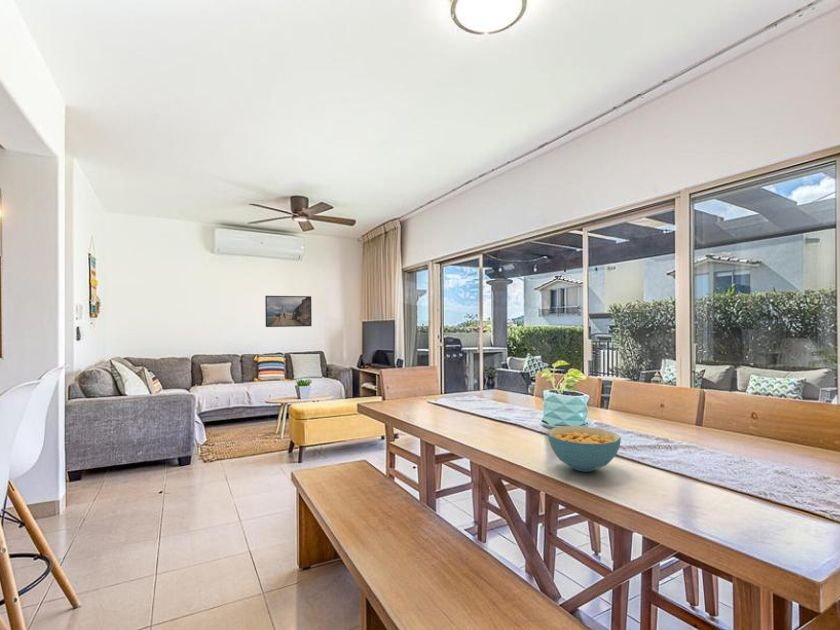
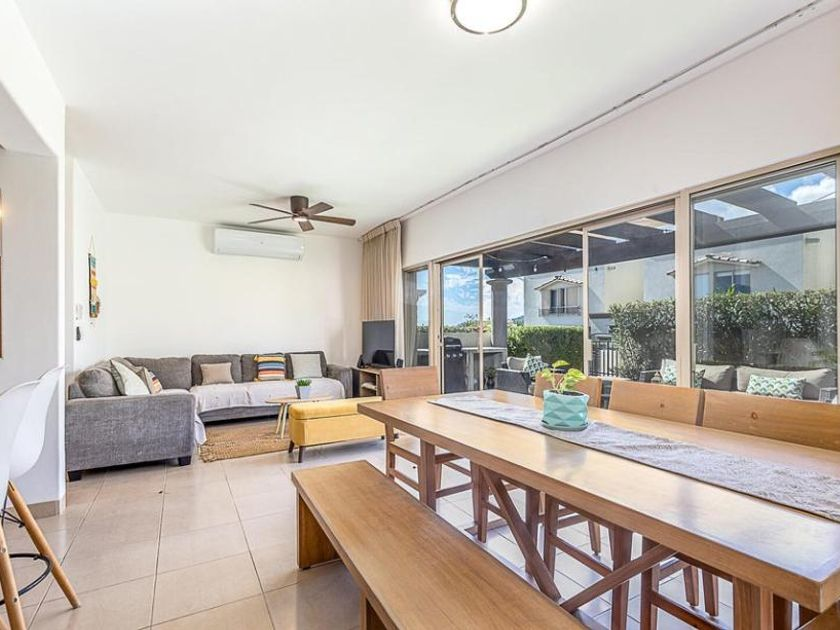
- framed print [264,295,313,328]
- cereal bowl [546,425,622,473]
